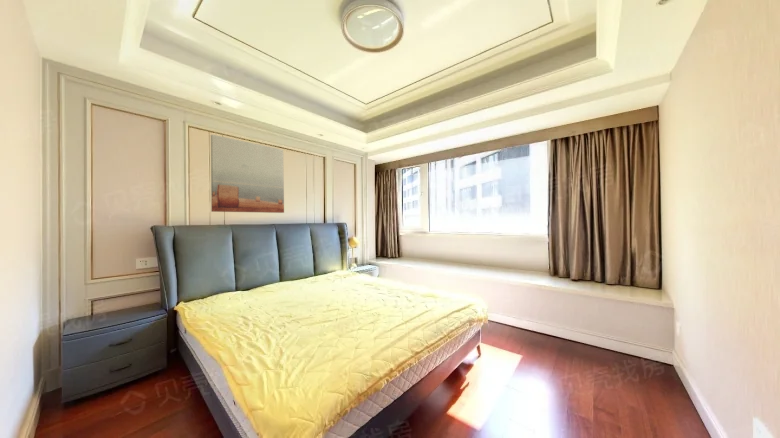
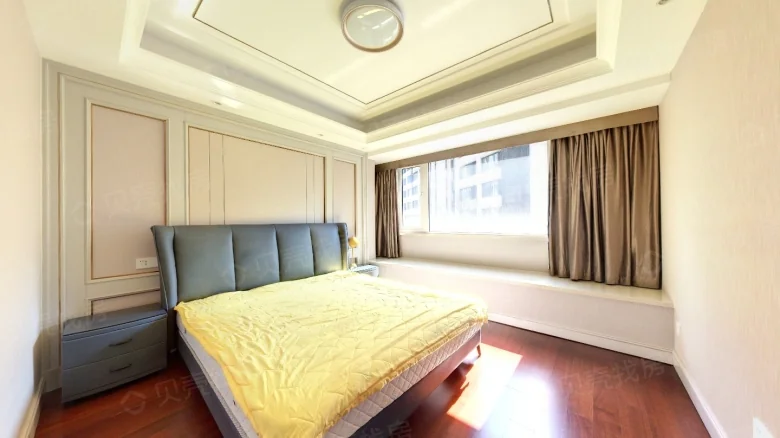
- wall art [210,134,285,214]
